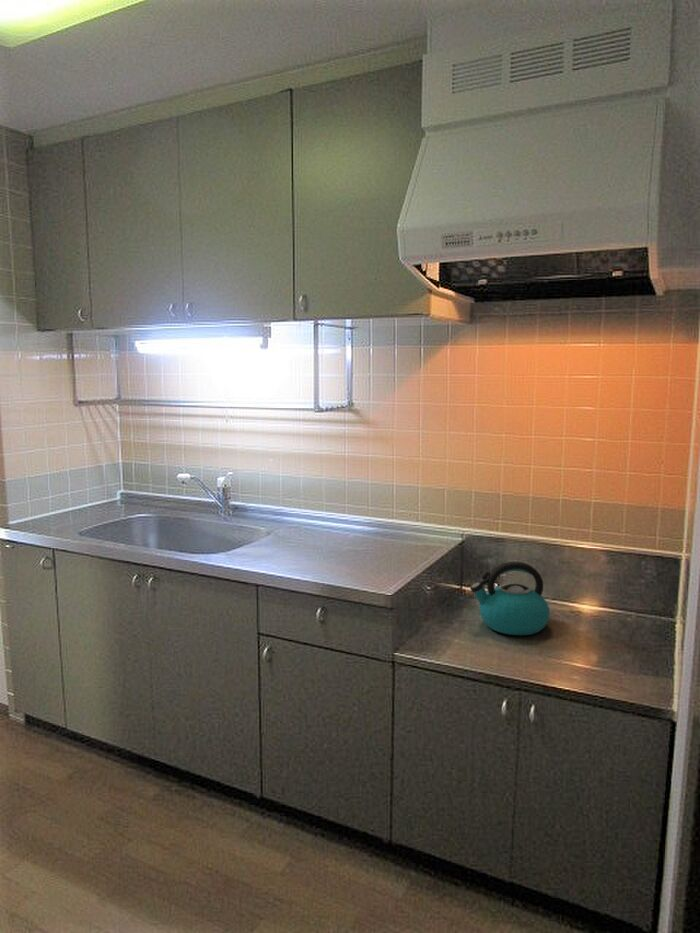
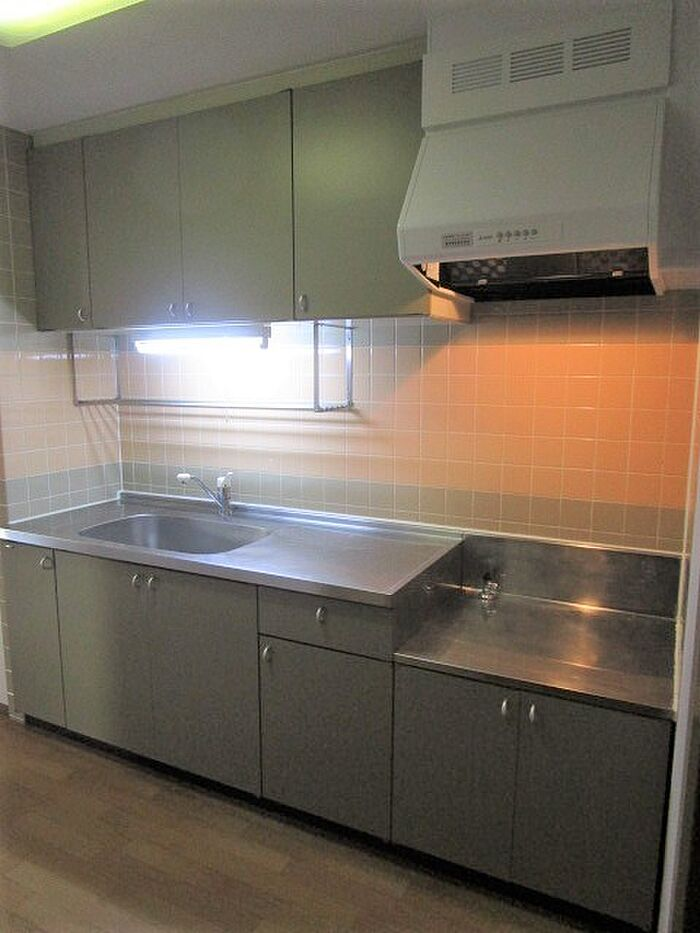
- kettle [469,561,551,636]
